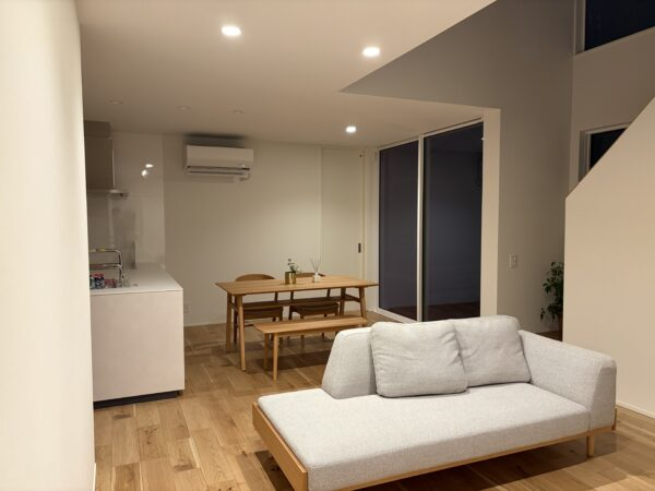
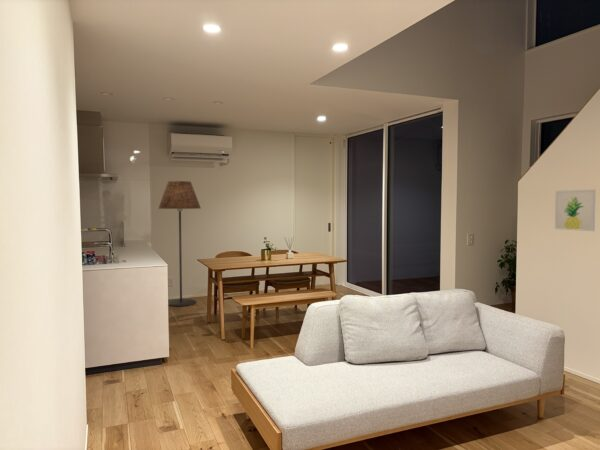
+ wall art [554,189,597,232]
+ floor lamp [157,180,202,307]
